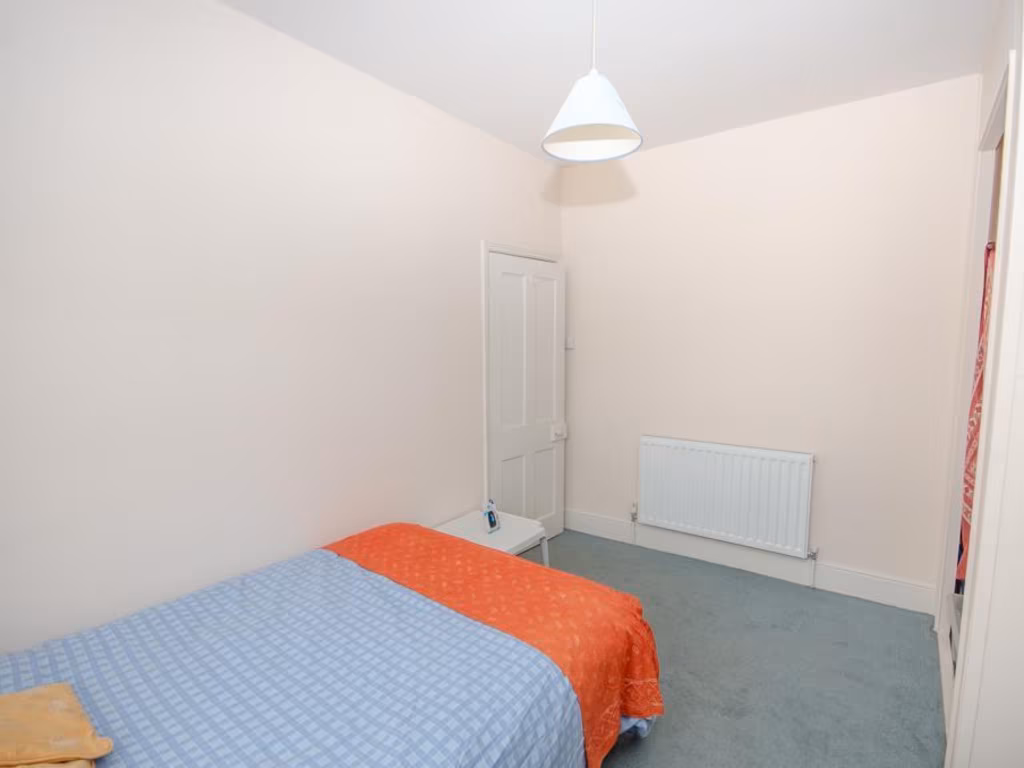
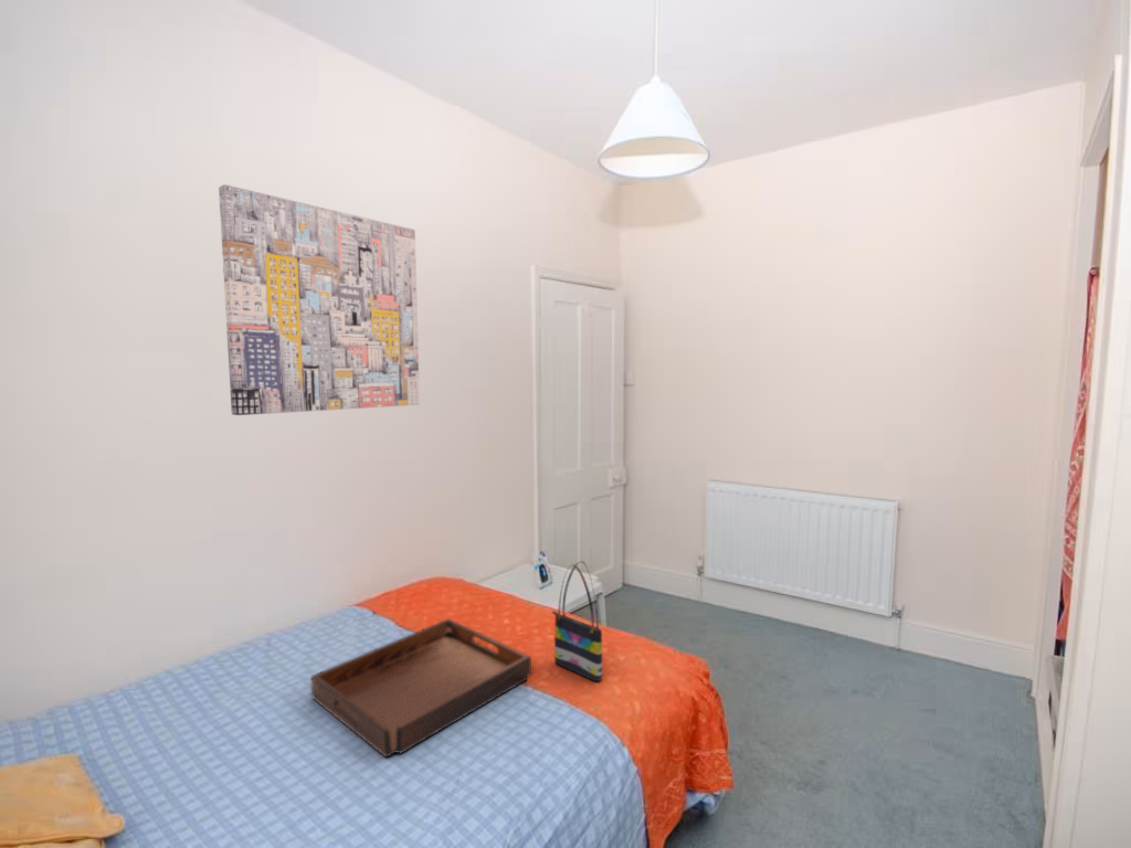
+ wall art [218,183,421,416]
+ serving tray [309,617,532,759]
+ tote bag [551,560,603,682]
